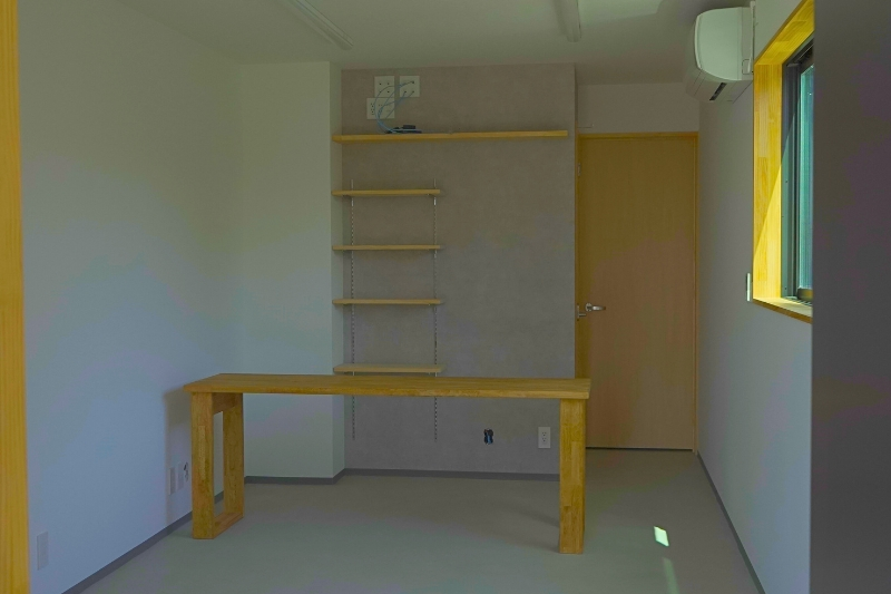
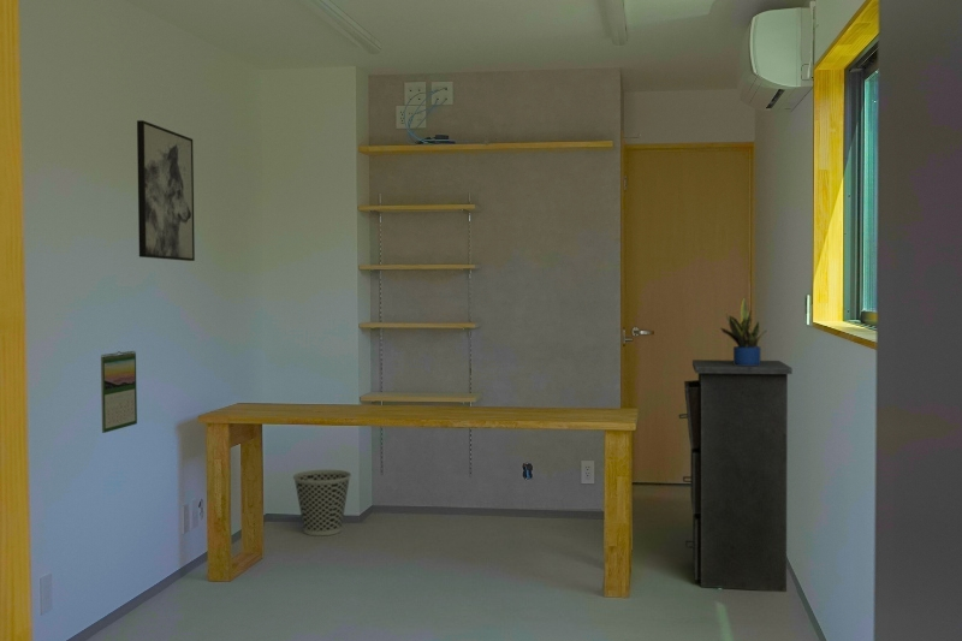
+ potted plant [719,296,767,366]
+ wastebasket [292,469,352,536]
+ calendar [100,350,138,434]
+ filing cabinet [678,358,794,593]
+ wall art [136,119,196,262]
